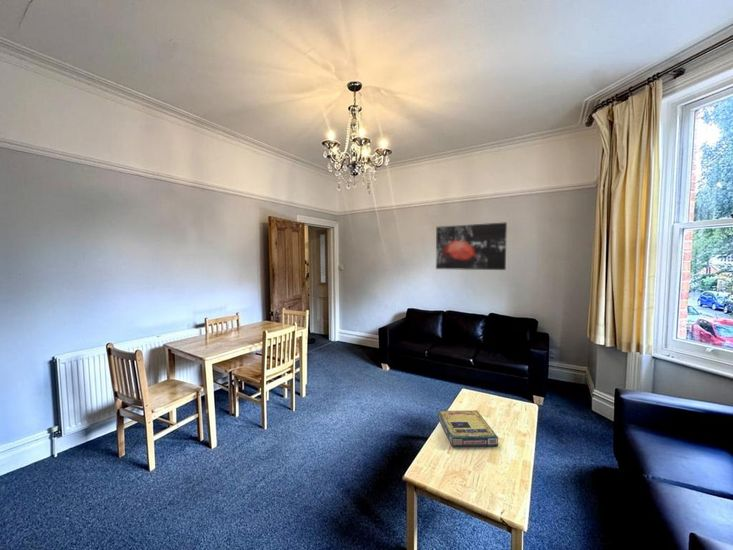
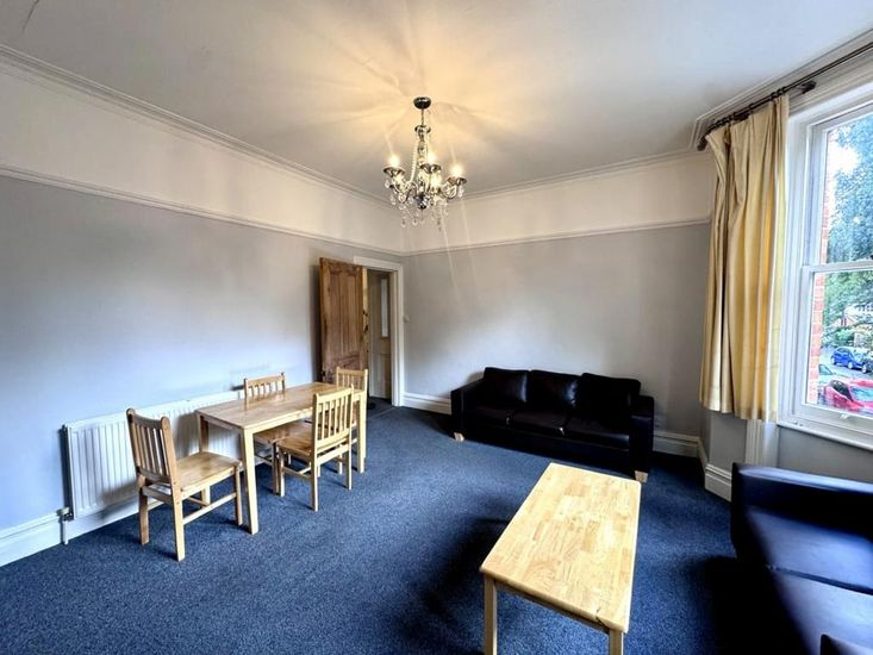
- video game box [437,410,499,448]
- wall art [435,221,508,271]
